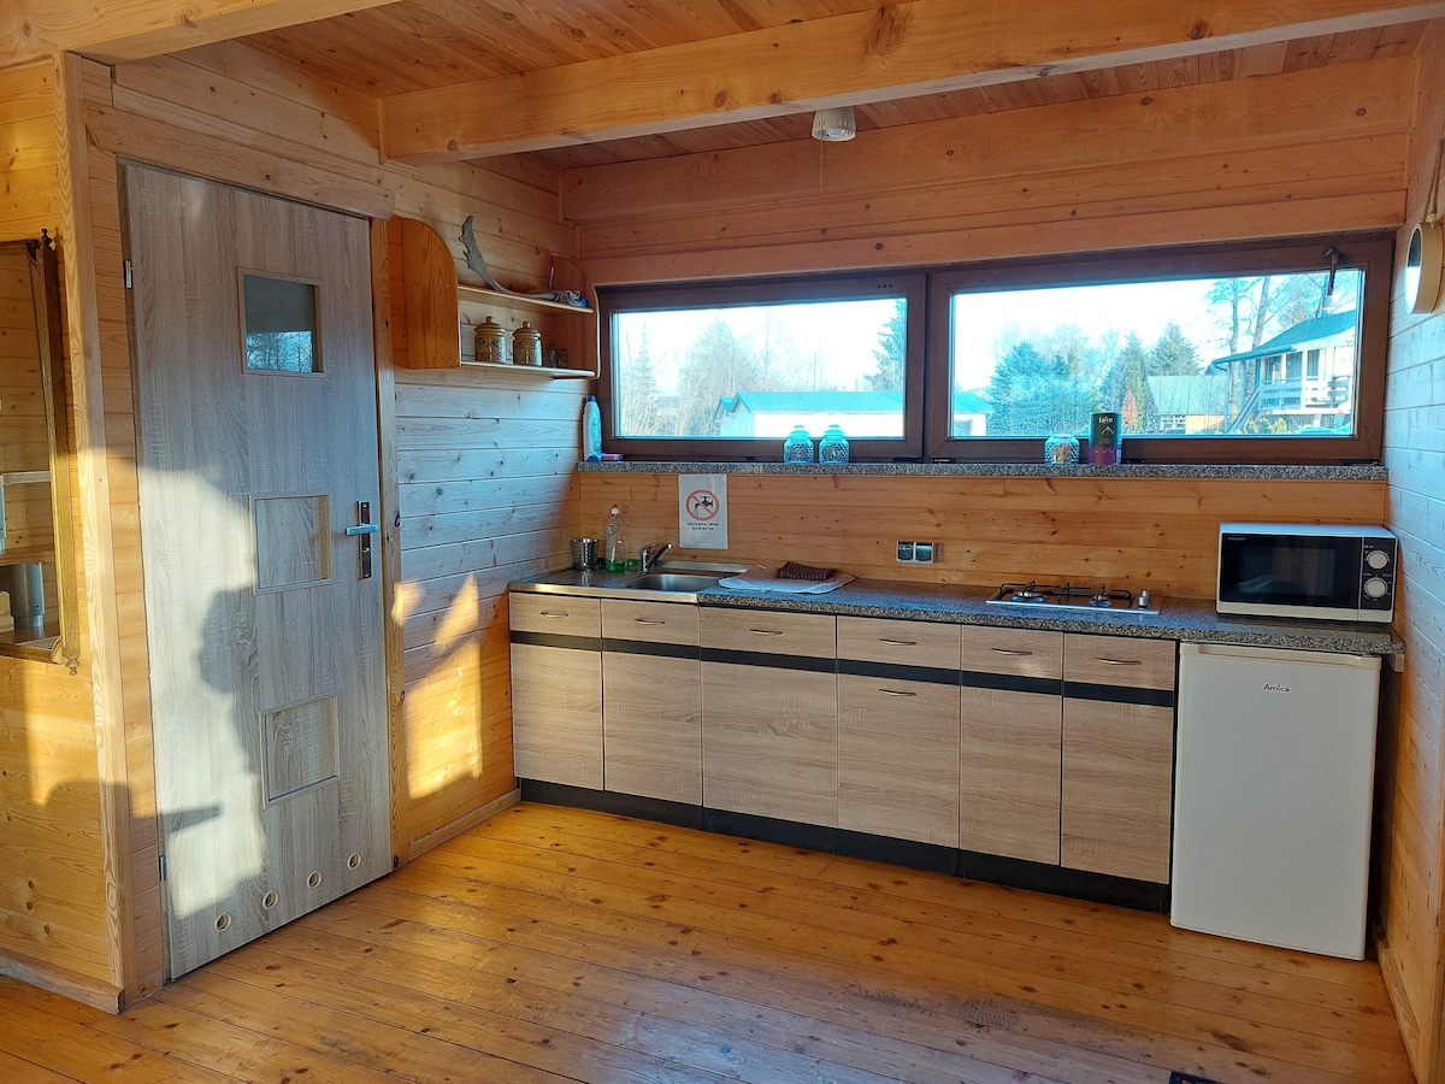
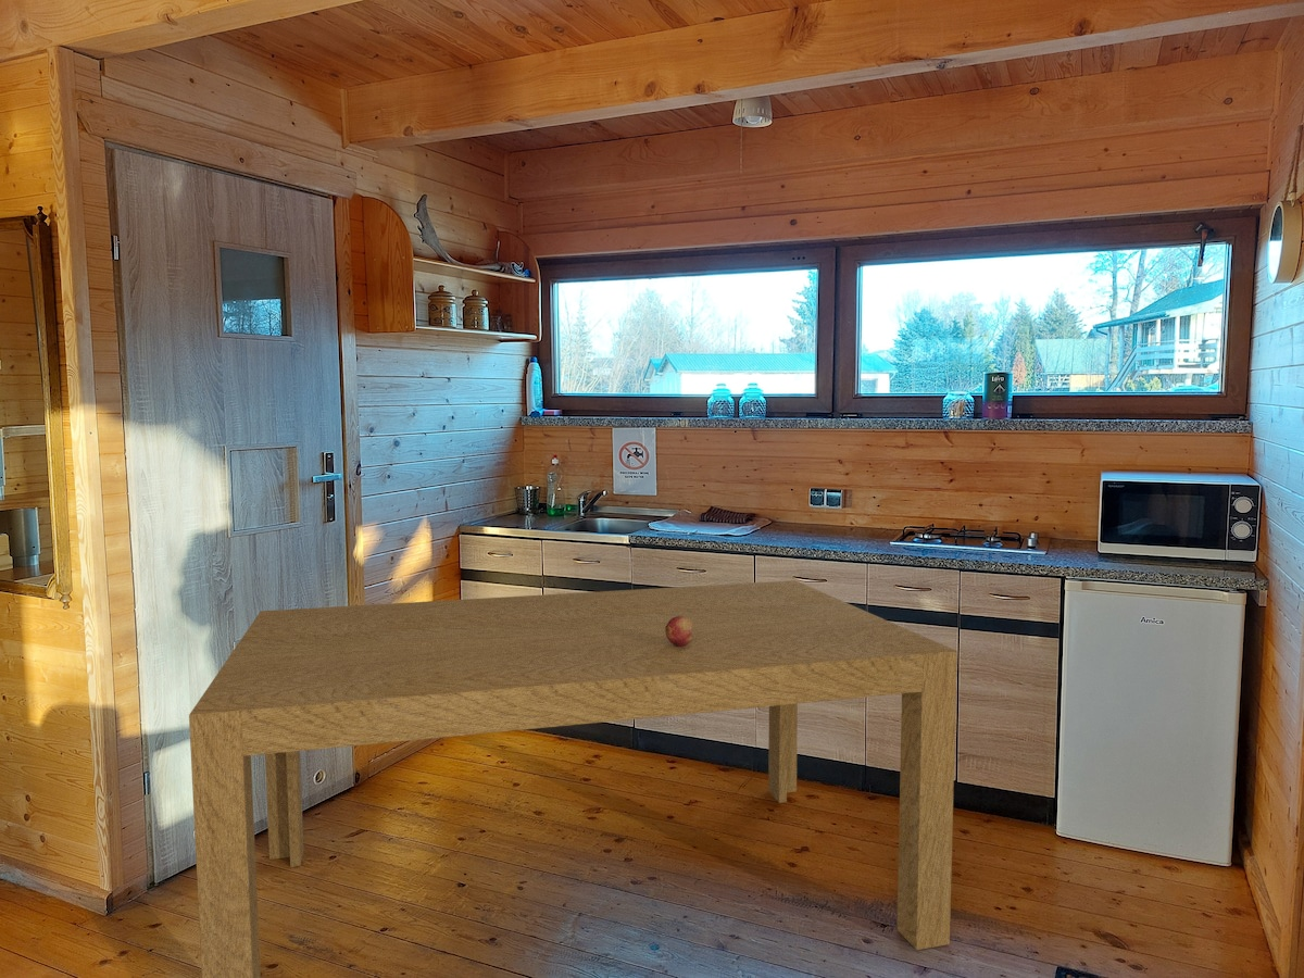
+ dining table [188,579,958,978]
+ fruit [665,616,693,647]
